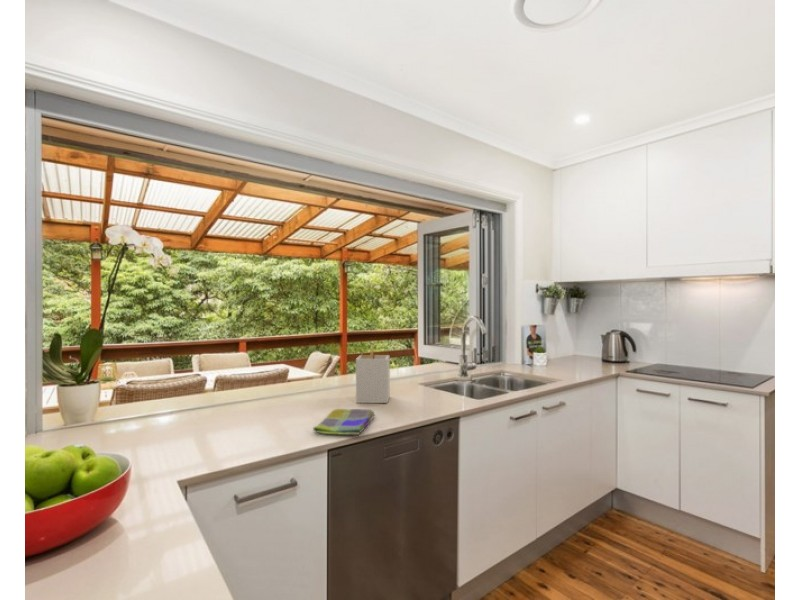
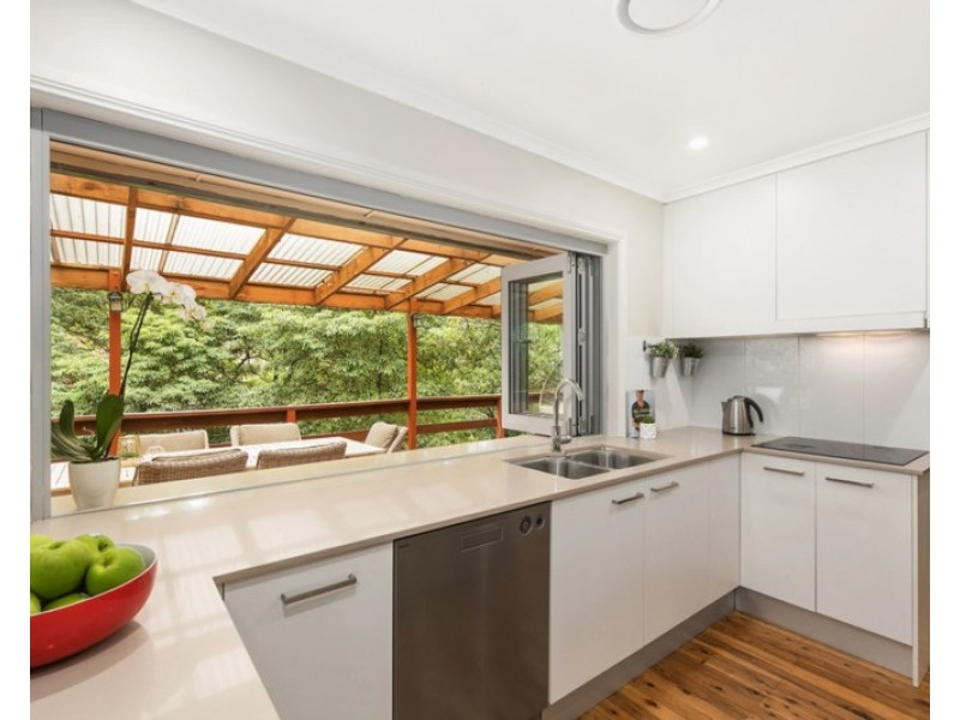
- utensil holder [355,341,391,404]
- dish towel [312,408,376,436]
